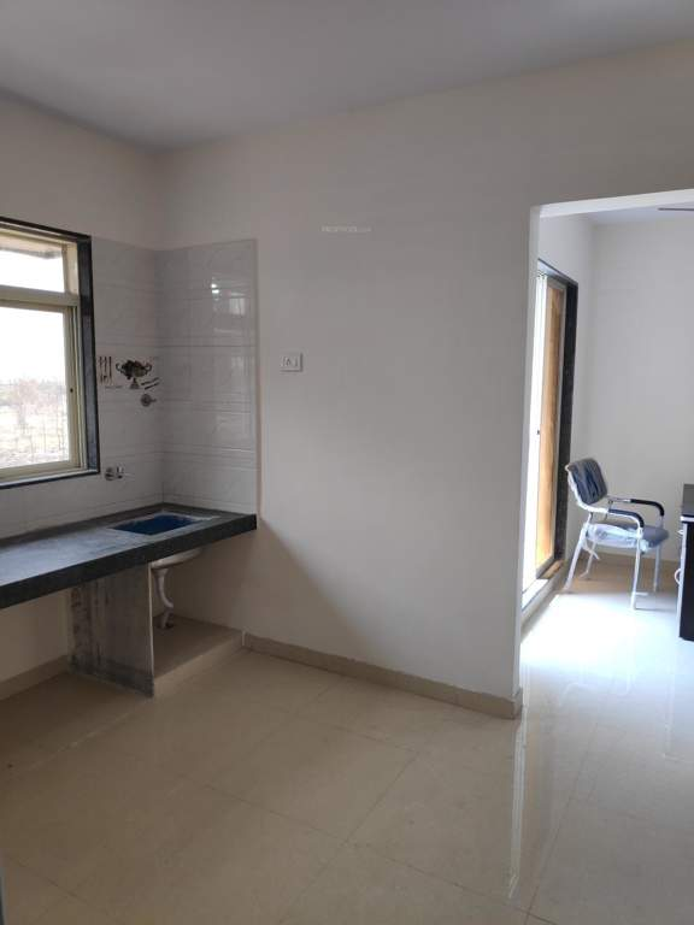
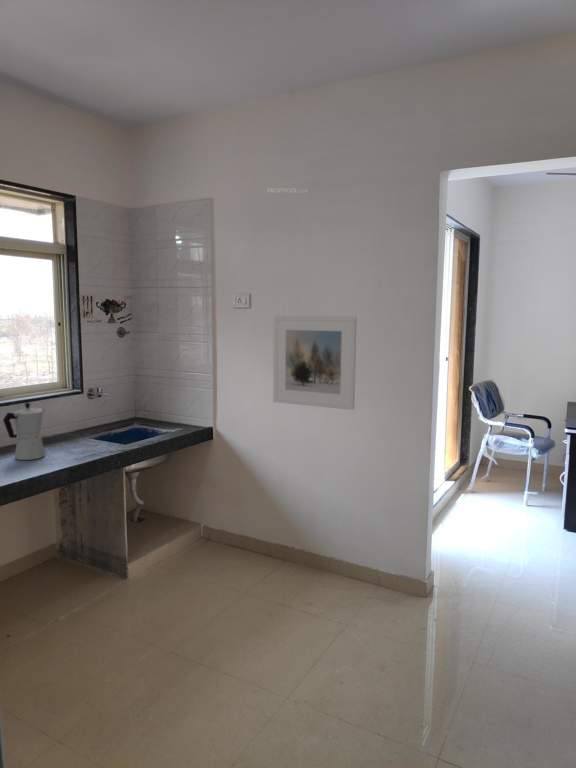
+ moka pot [2,402,47,461]
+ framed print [272,315,358,411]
